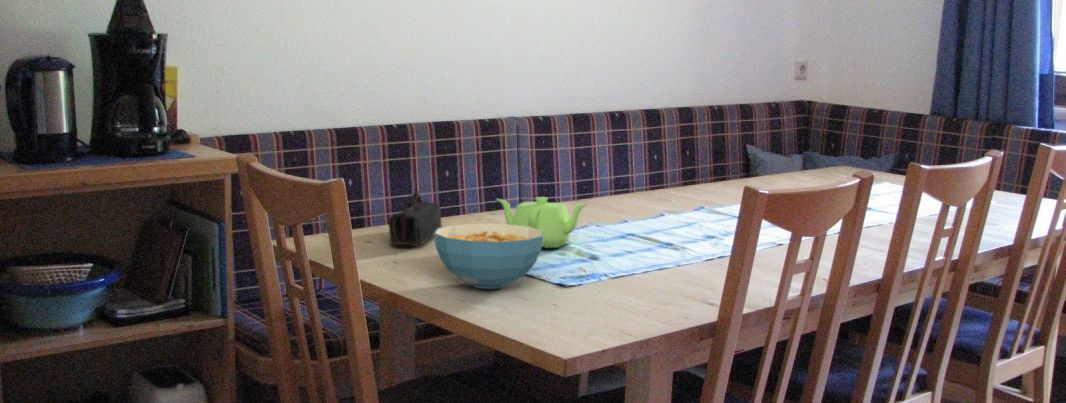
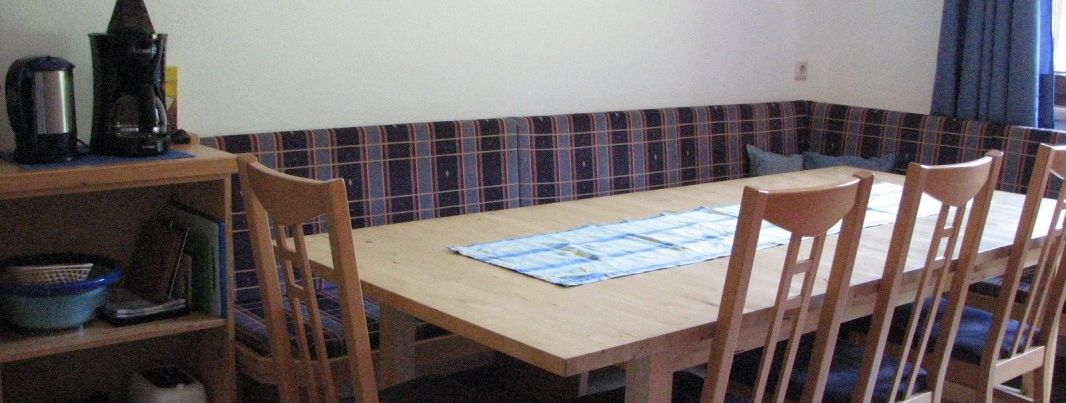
- teapot [495,196,589,249]
- pencil case [388,191,443,247]
- cereal bowl [433,223,544,290]
